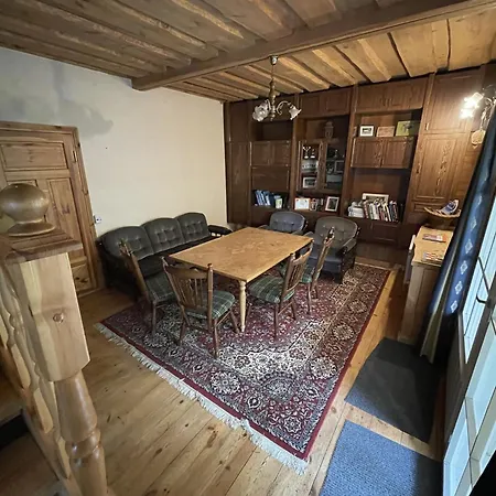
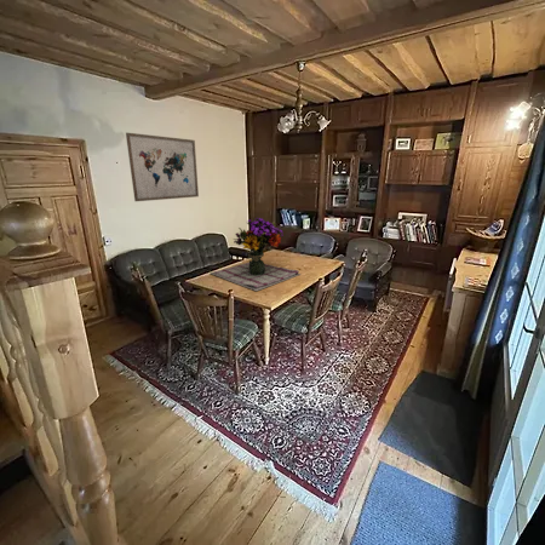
+ flower arrangement [208,216,302,292]
+ wall art [125,132,200,202]
